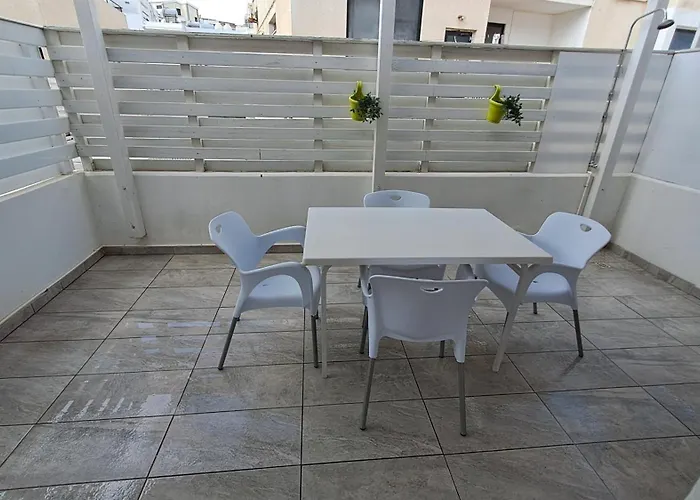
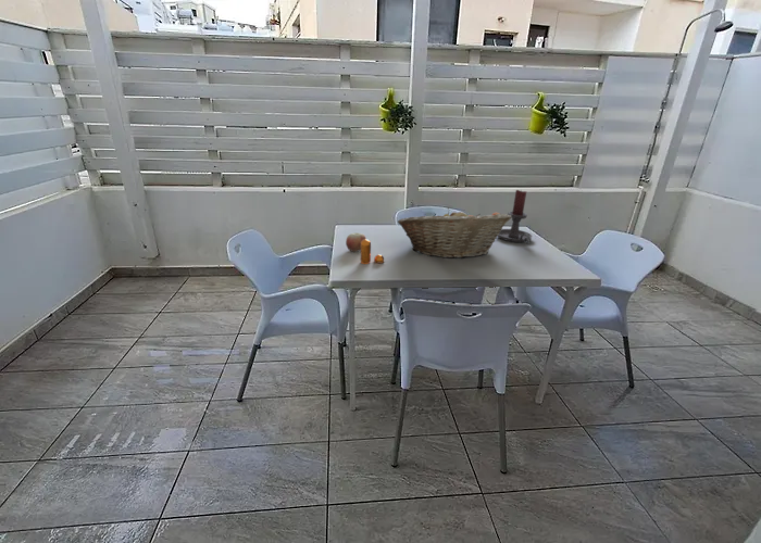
+ pepper shaker [360,238,385,265]
+ apple [345,232,367,253]
+ candle holder [497,189,534,244]
+ fruit basket [397,207,512,260]
